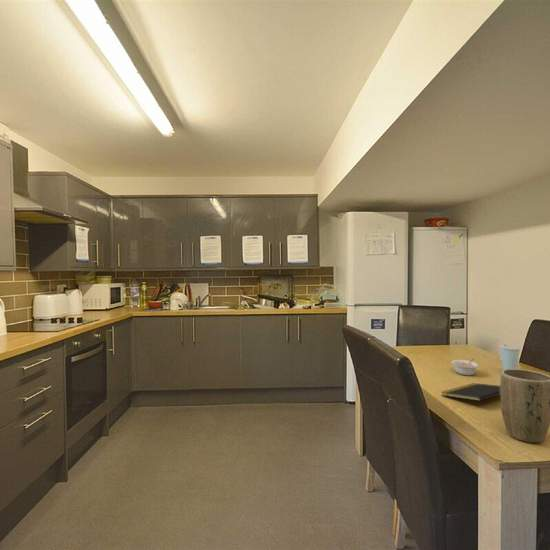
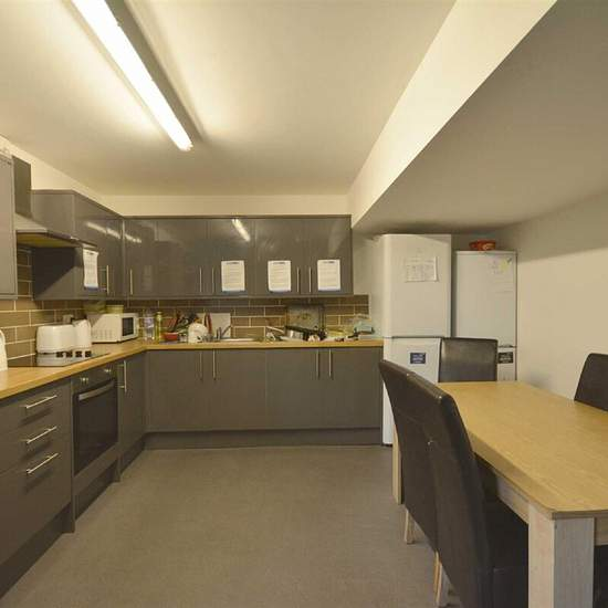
- cup [499,343,521,371]
- notepad [441,382,500,402]
- plant pot [499,368,550,444]
- legume [450,358,479,376]
